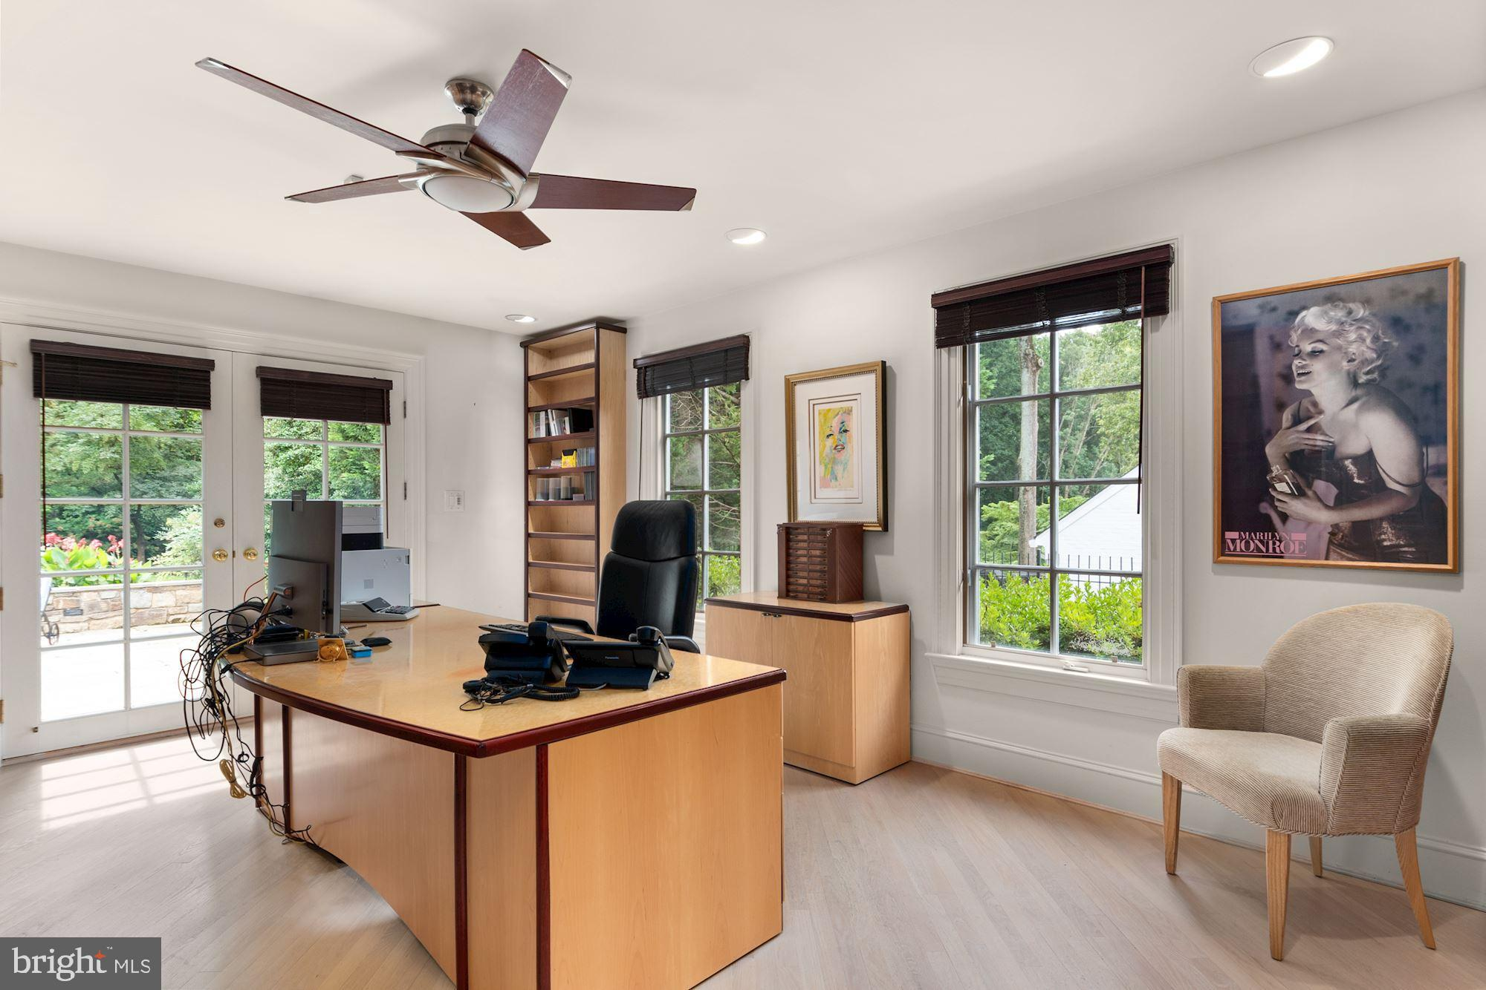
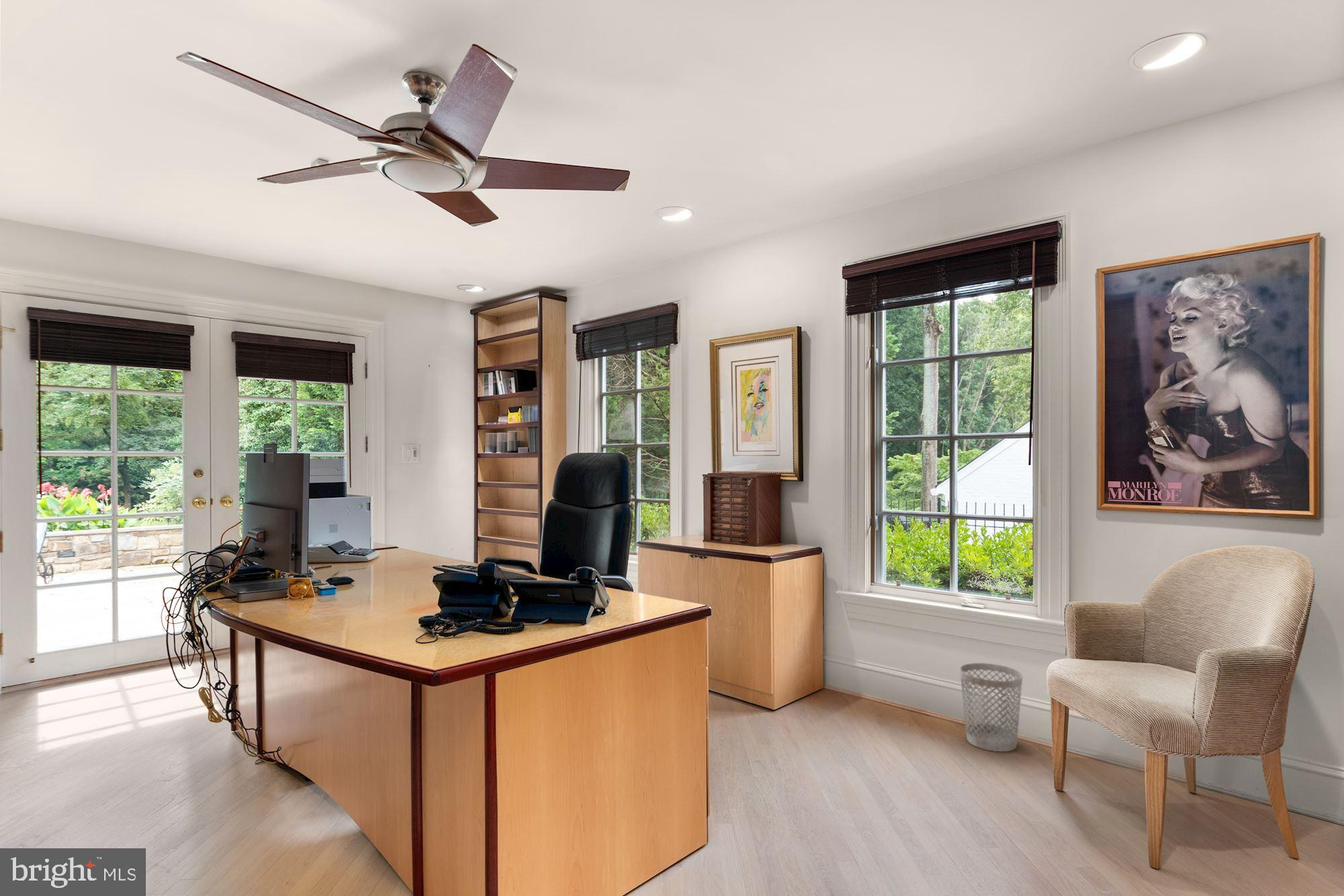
+ wastebasket [960,662,1023,752]
